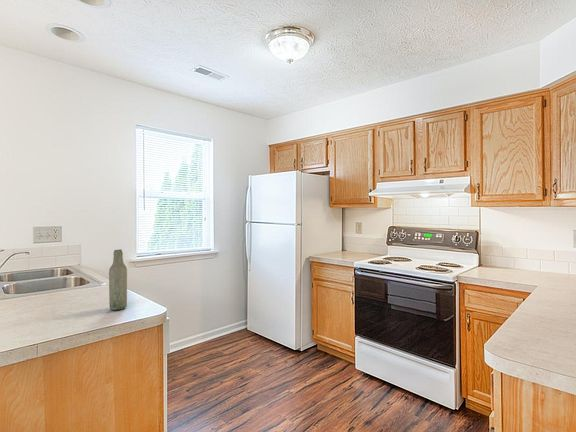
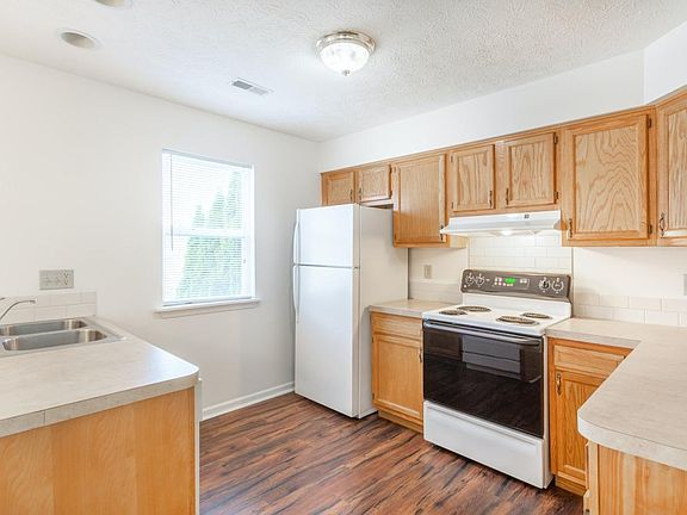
- bottle [108,248,128,311]
